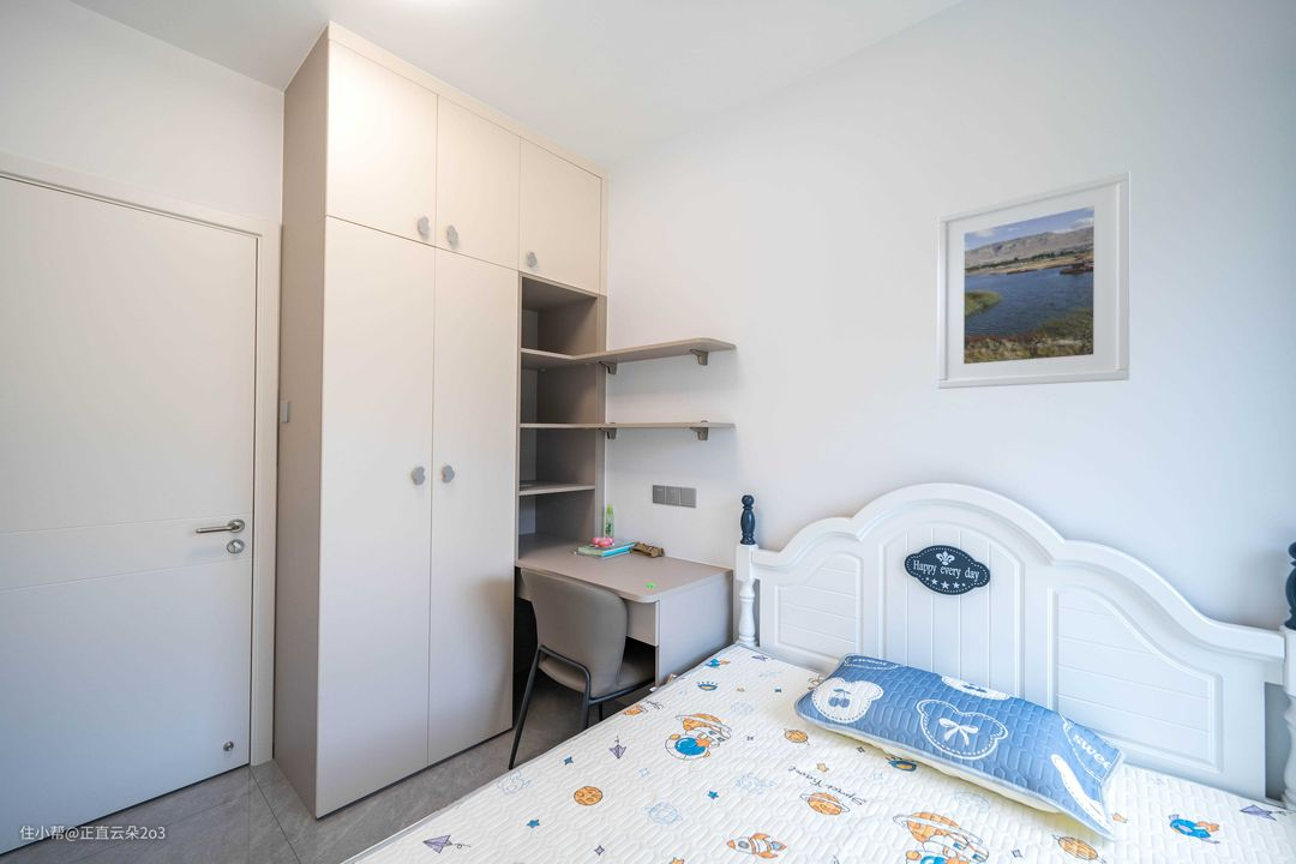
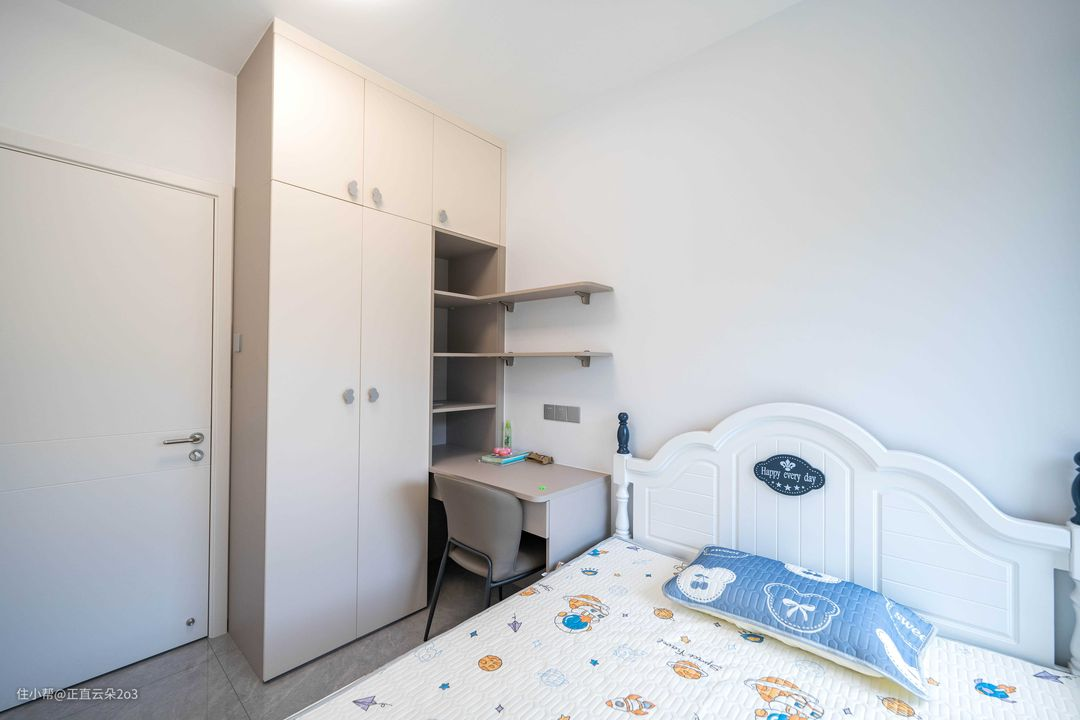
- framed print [936,169,1132,390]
